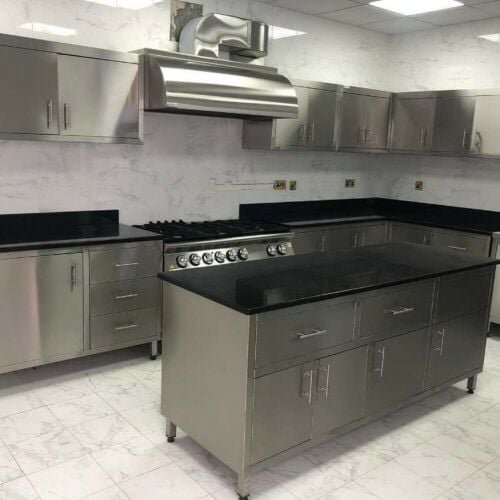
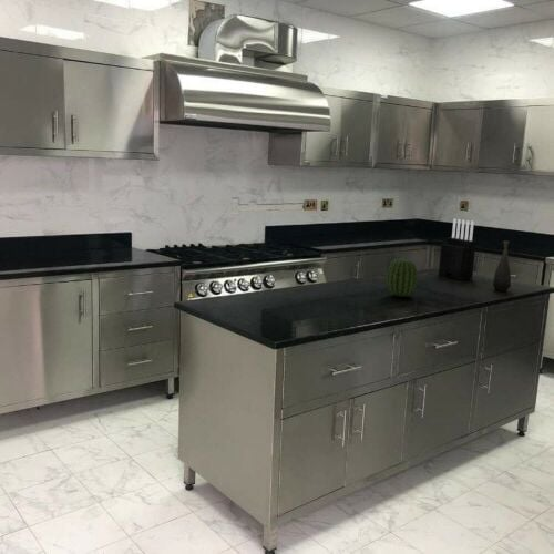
+ bottle [492,239,512,293]
+ fruit [386,257,419,298]
+ knife block [438,217,478,281]
